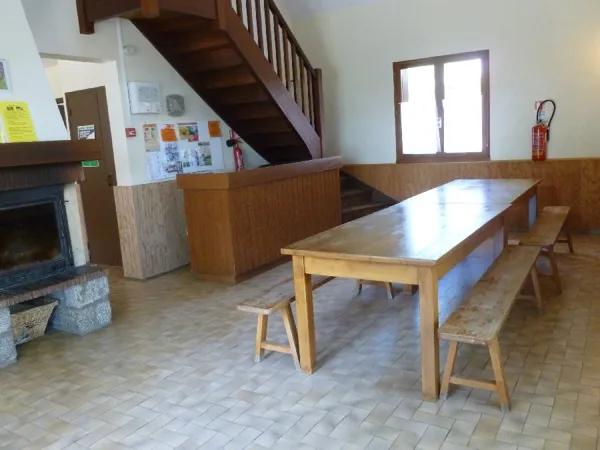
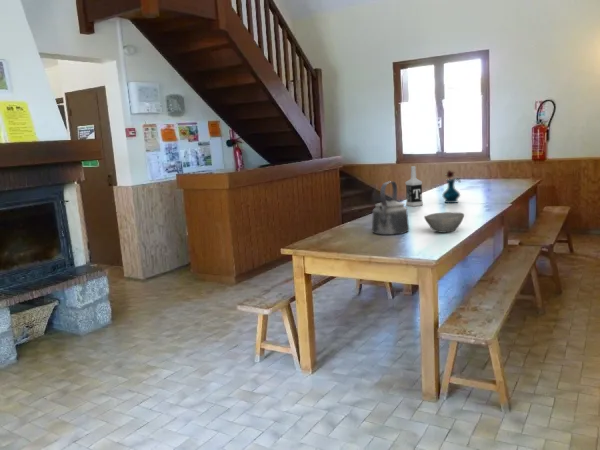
+ kettle [371,180,410,236]
+ vase [441,169,462,204]
+ bowl [423,211,465,234]
+ vodka [404,165,424,207]
